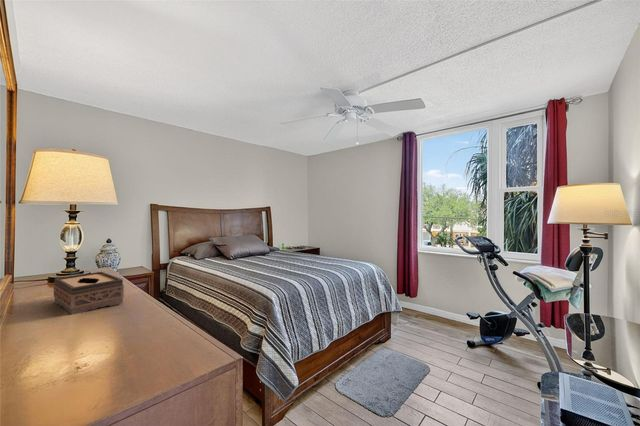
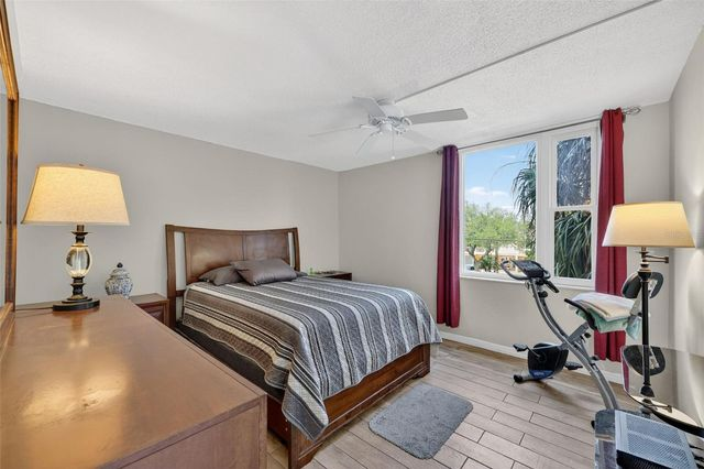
- tissue box [53,271,125,316]
